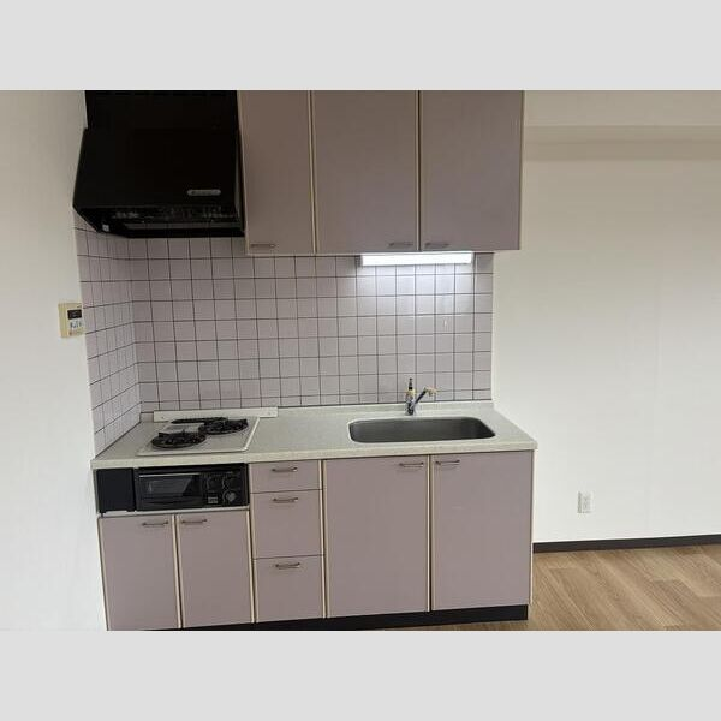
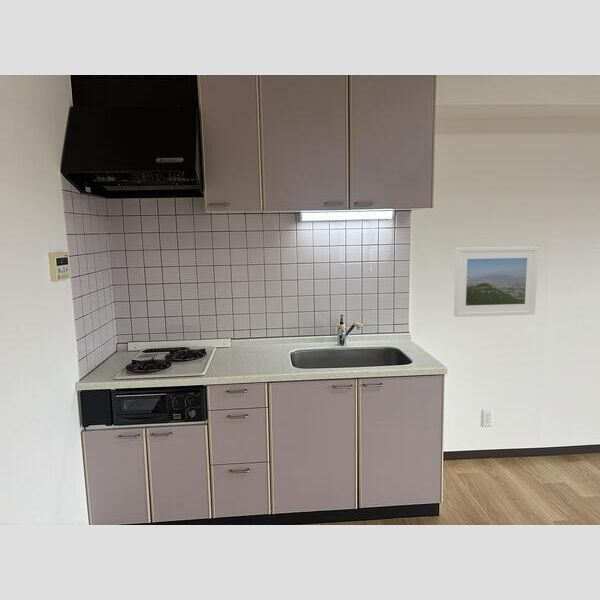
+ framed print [453,246,540,318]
